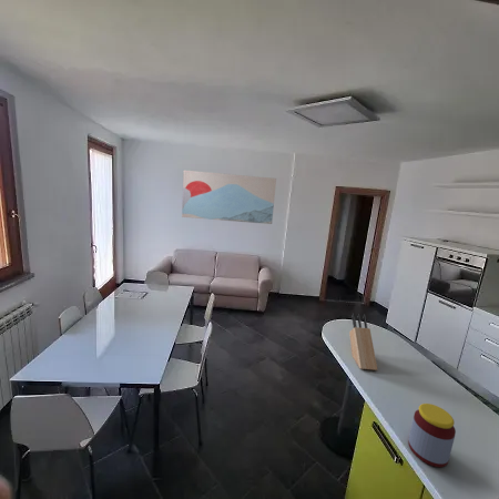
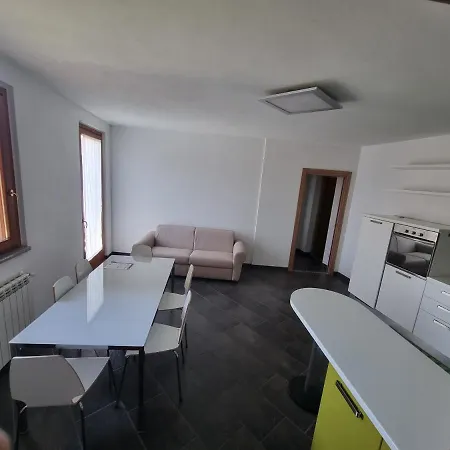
- wall art [181,170,277,225]
- knife block [348,313,378,371]
- jar [407,403,457,468]
